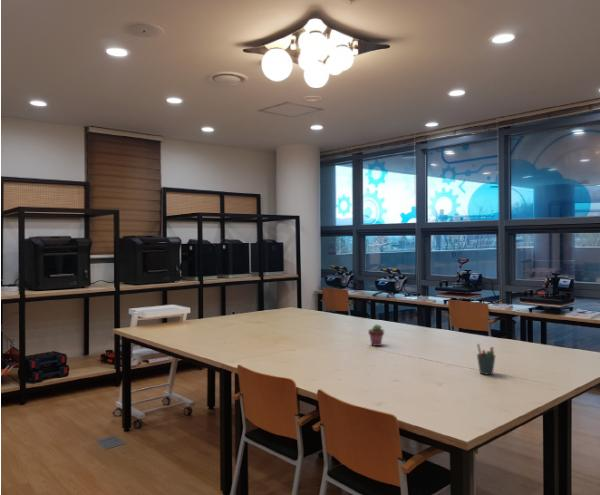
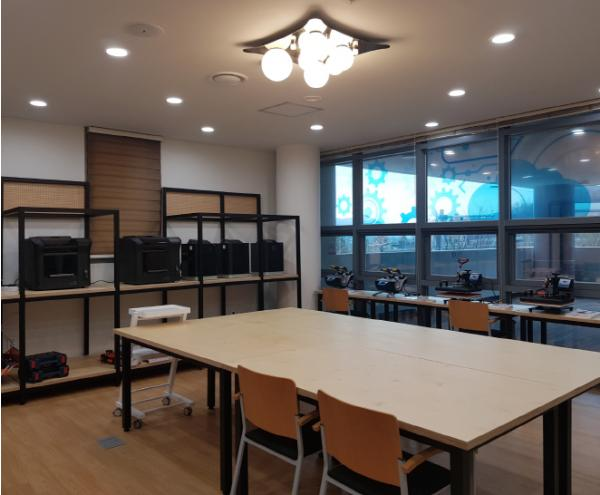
- potted succulent [367,324,385,347]
- pen holder [476,343,496,376]
